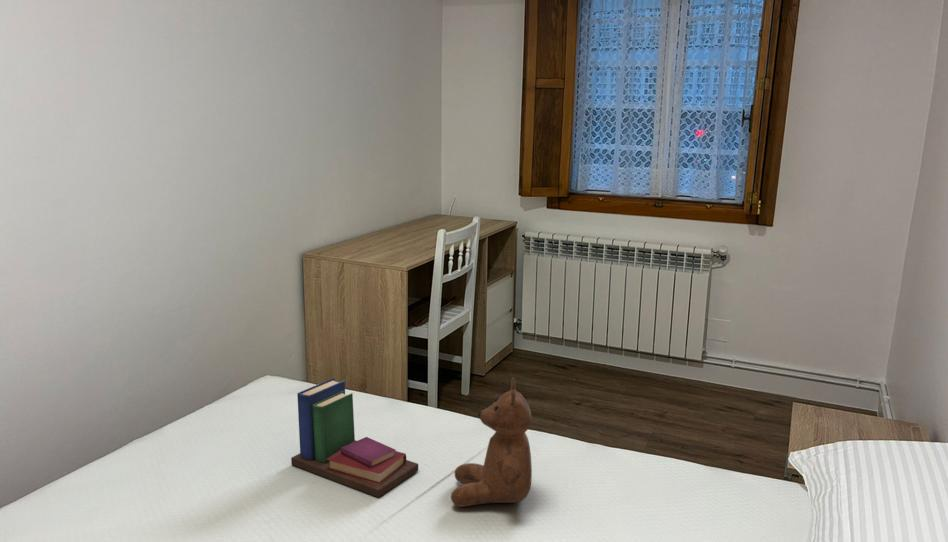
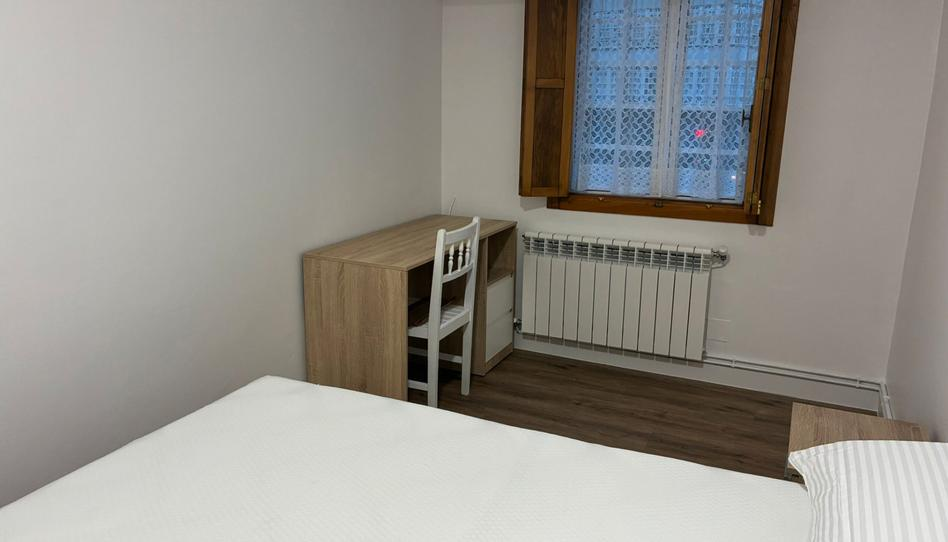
- teddy bear [450,376,533,508]
- book [290,377,419,498]
